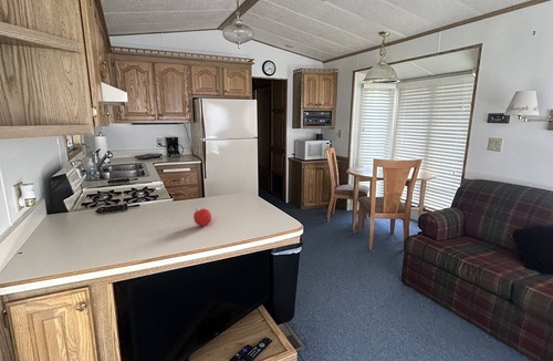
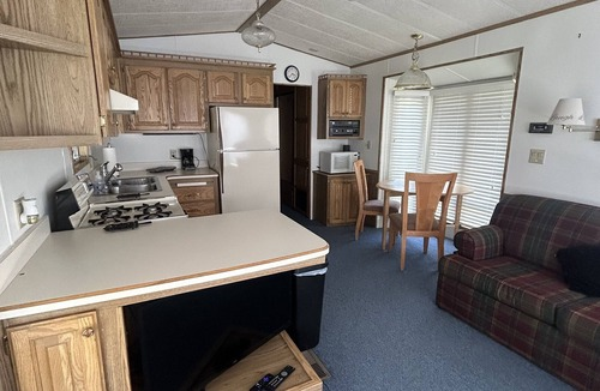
- fruit [192,207,212,227]
